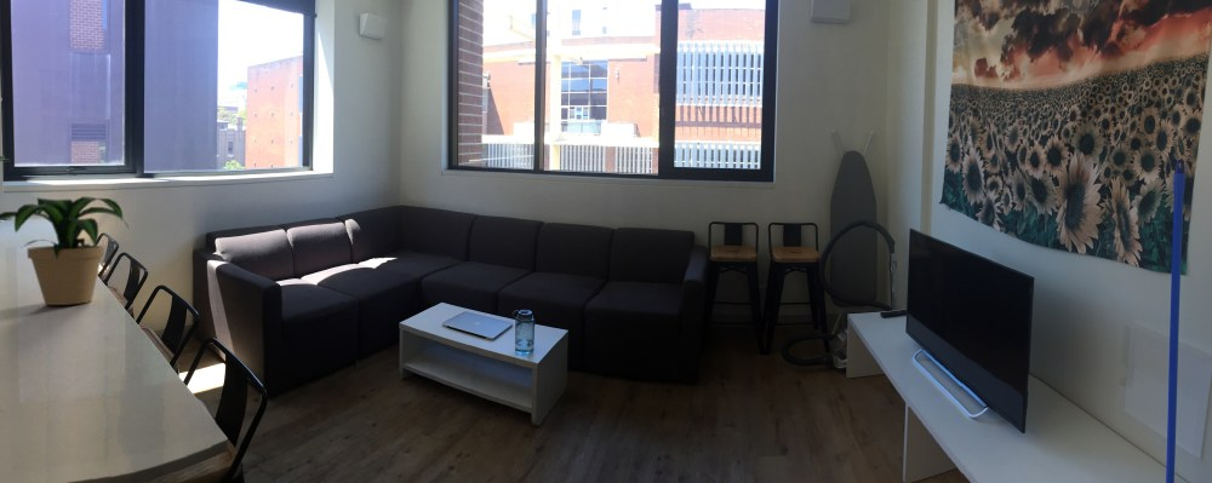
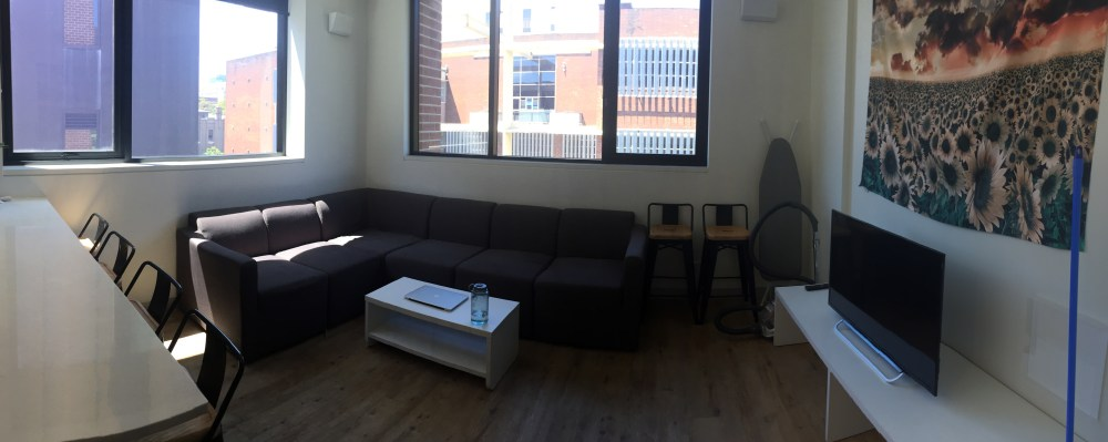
- potted plant [0,195,130,306]
